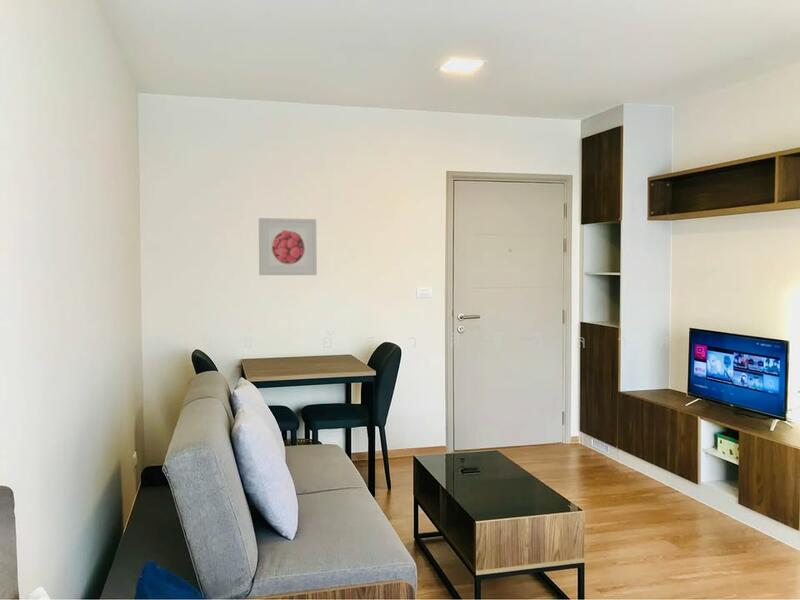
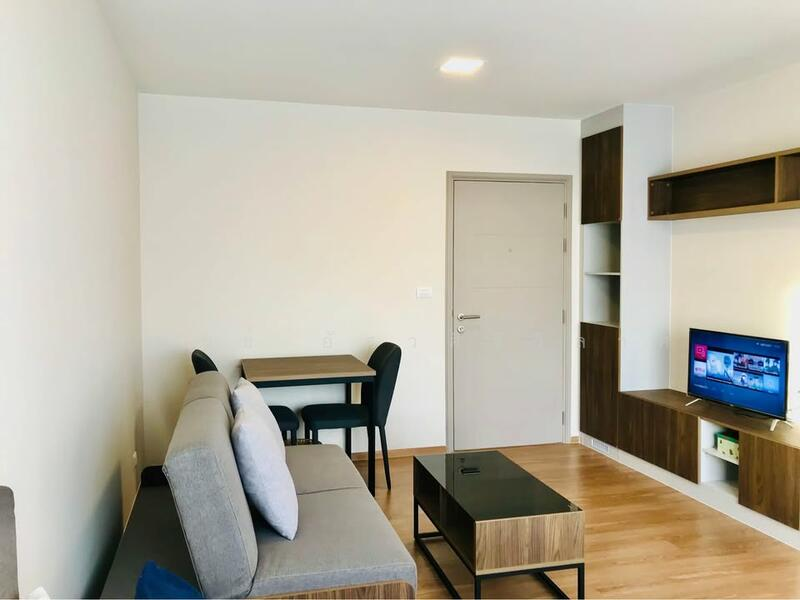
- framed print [258,217,318,276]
